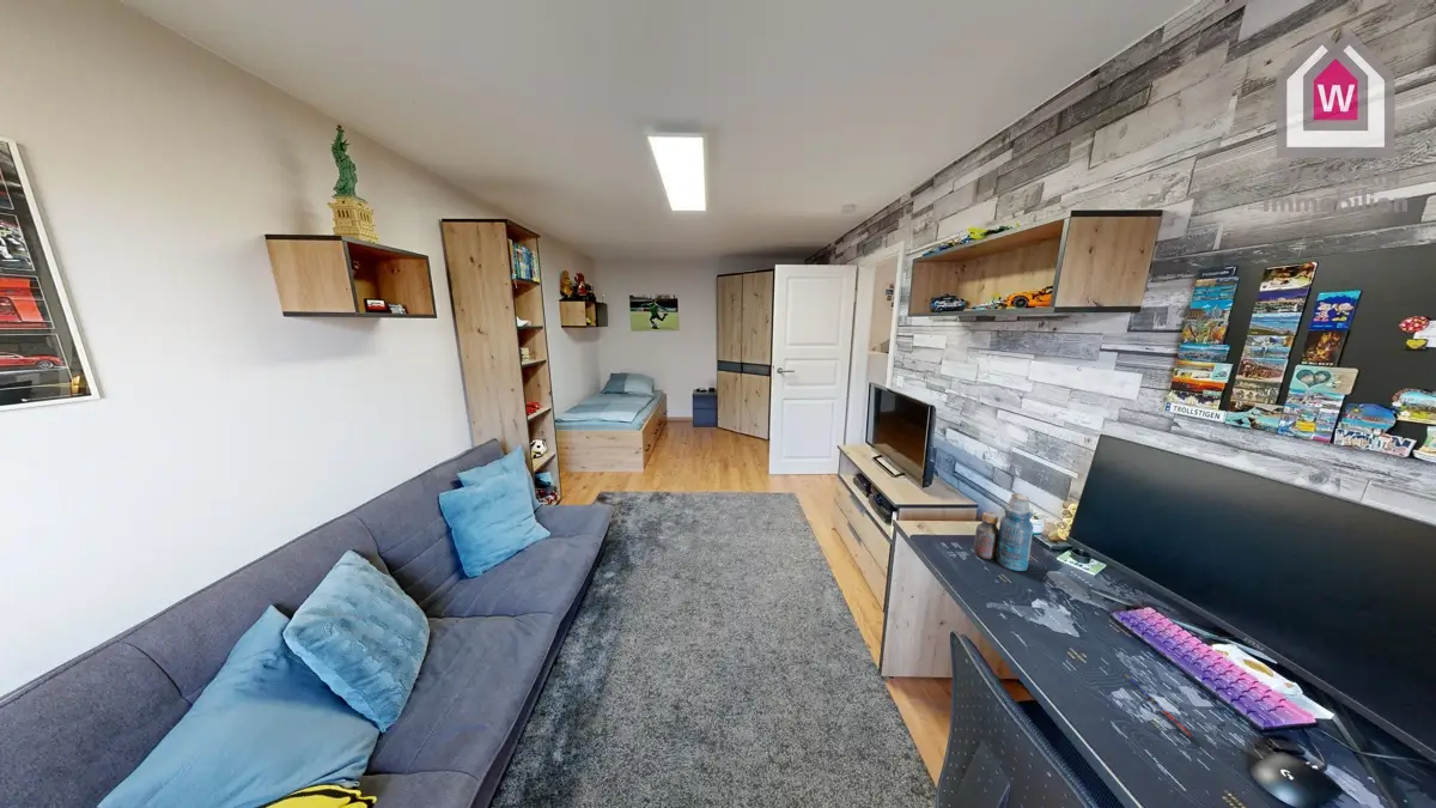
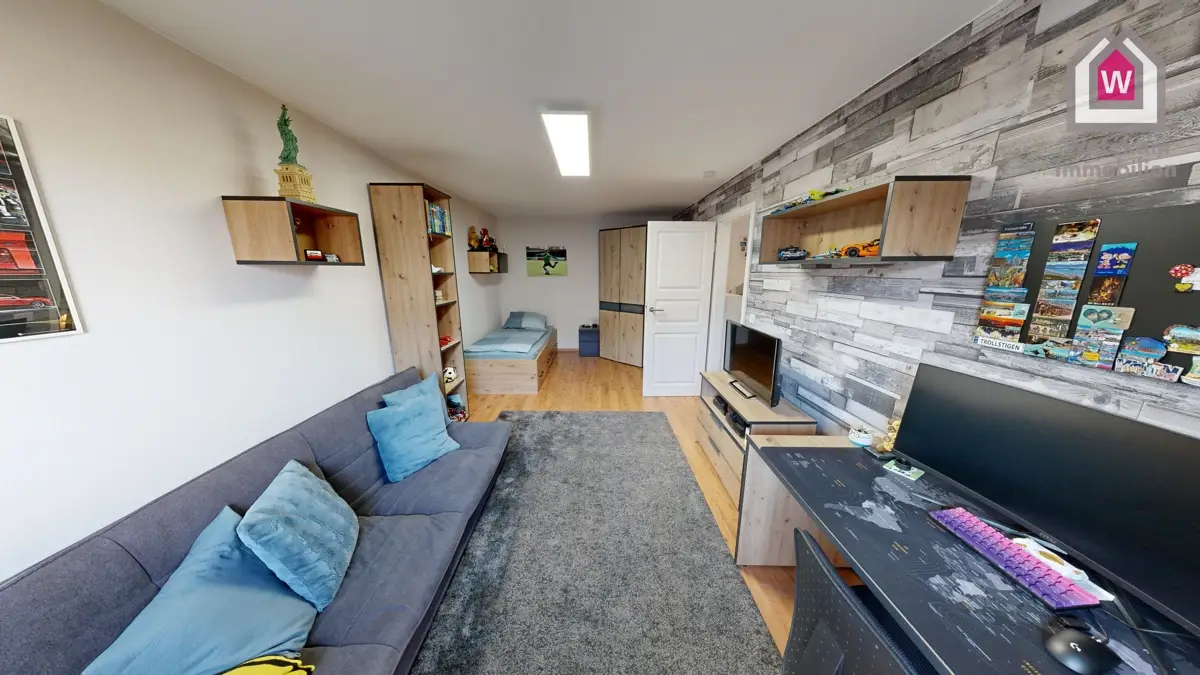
- pen [1124,673,1193,737]
- bottle [973,492,1034,572]
